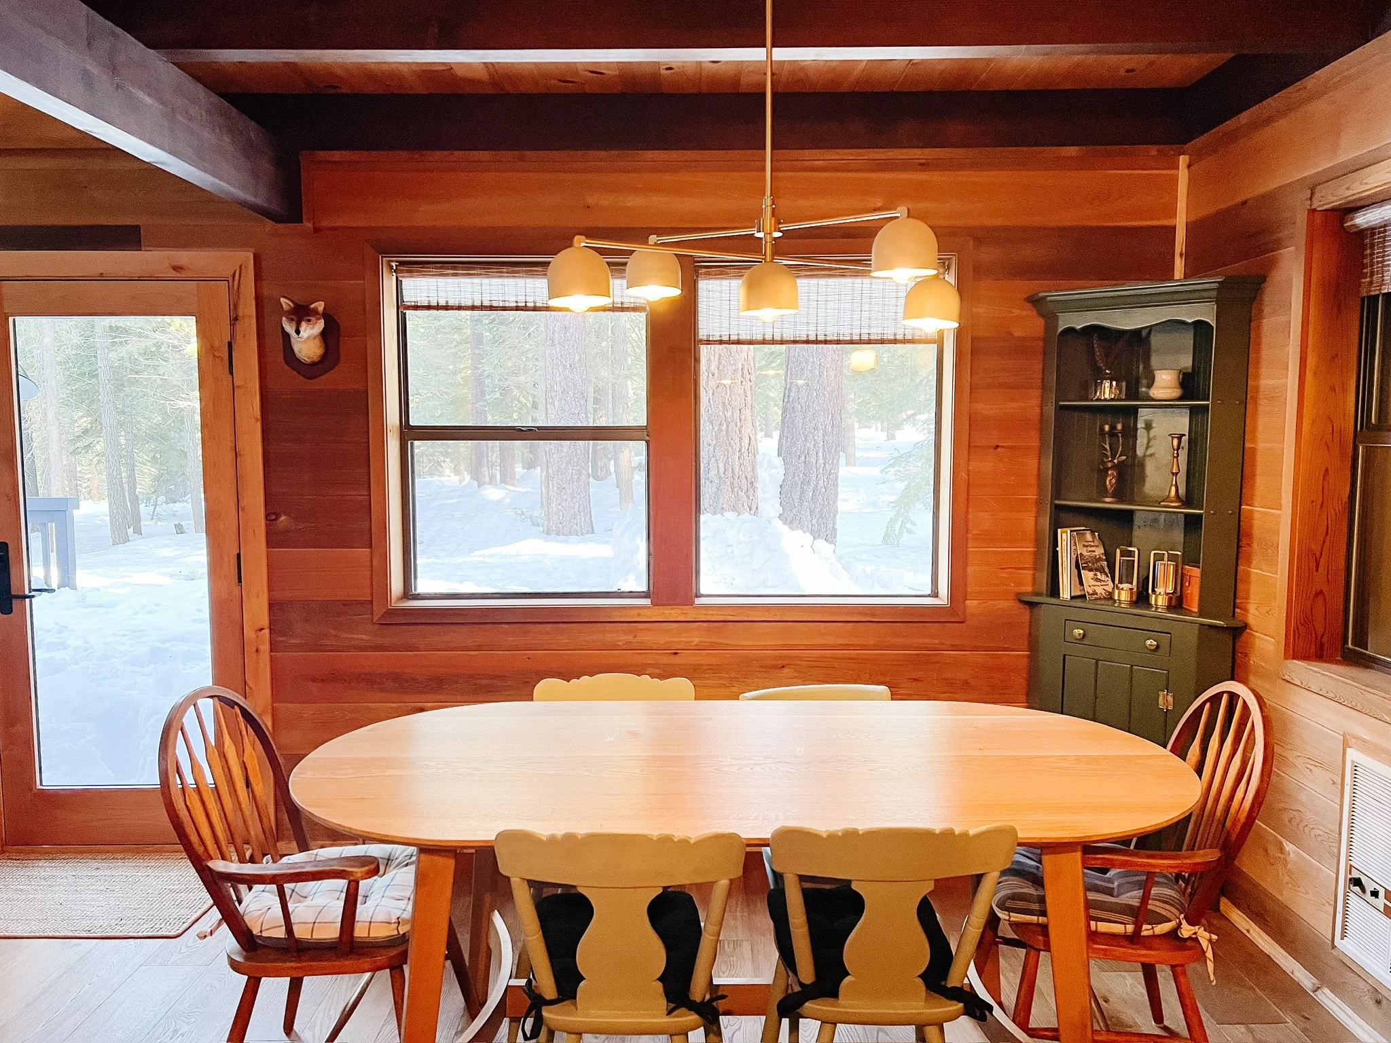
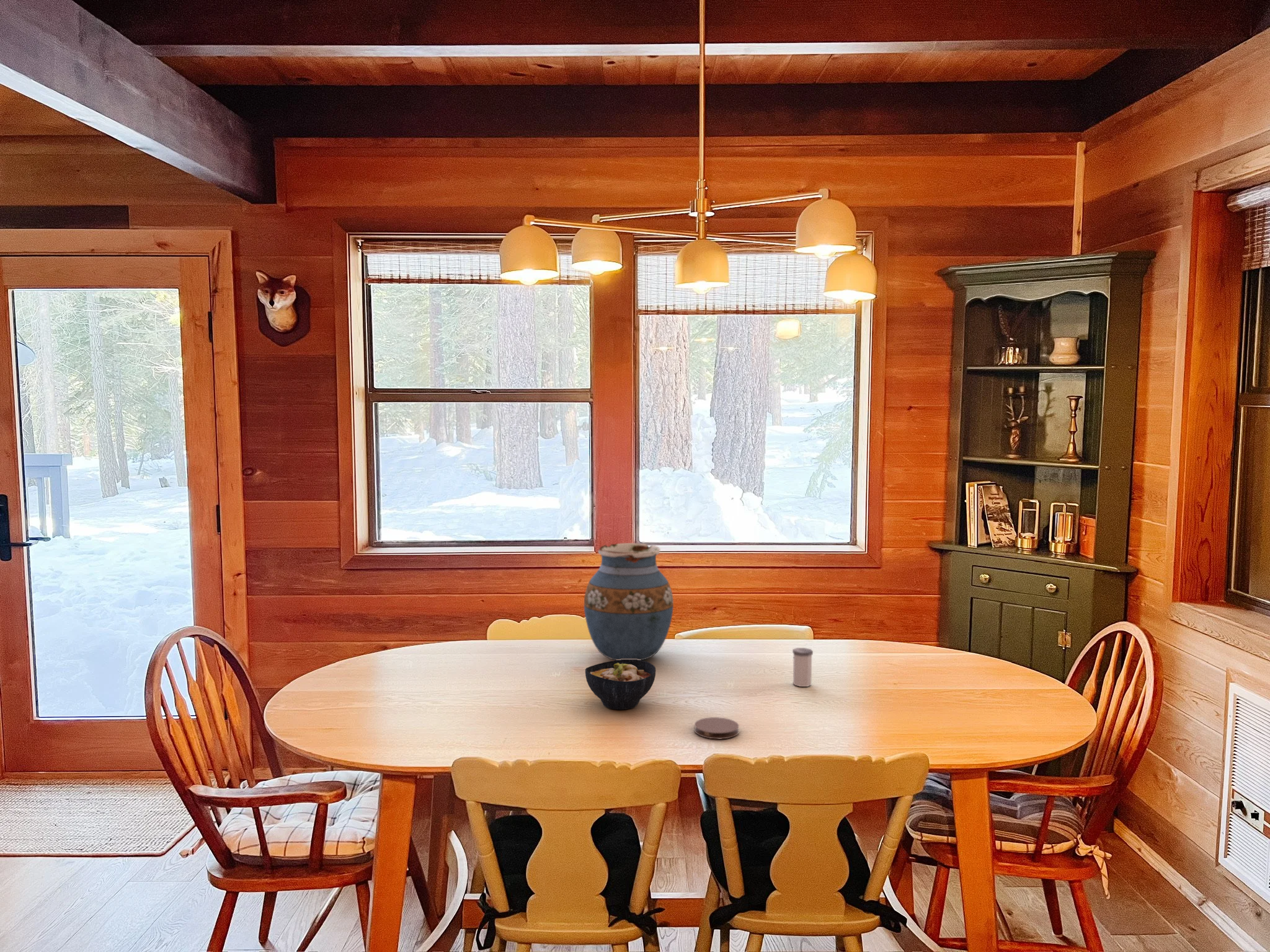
+ salt shaker [792,647,814,687]
+ vase [584,542,674,661]
+ bowl [585,659,656,710]
+ coaster [694,716,739,739]
